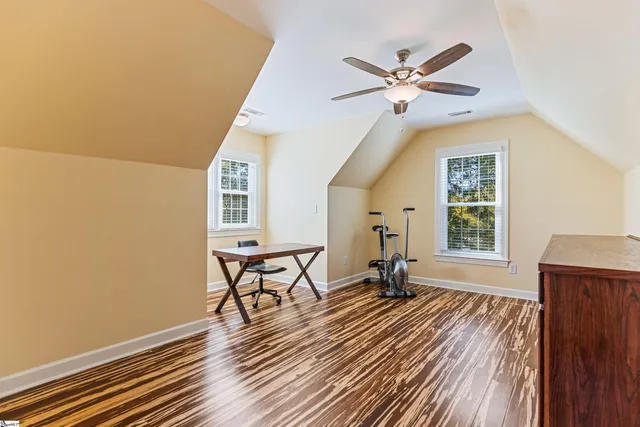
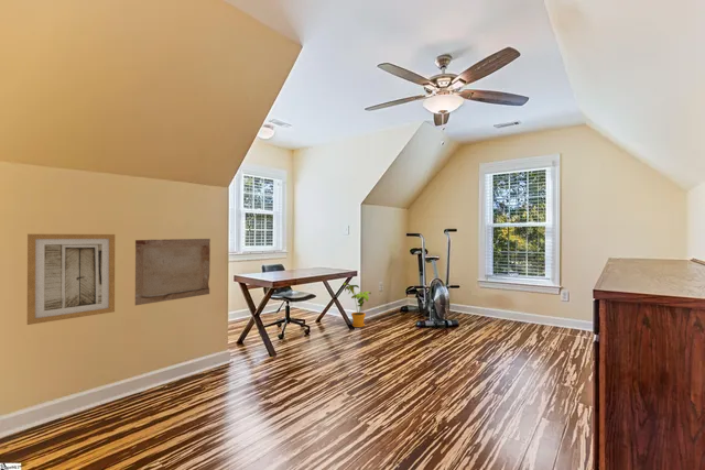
+ wall art [26,233,116,326]
+ stone plaque [134,238,212,306]
+ house plant [343,282,372,328]
